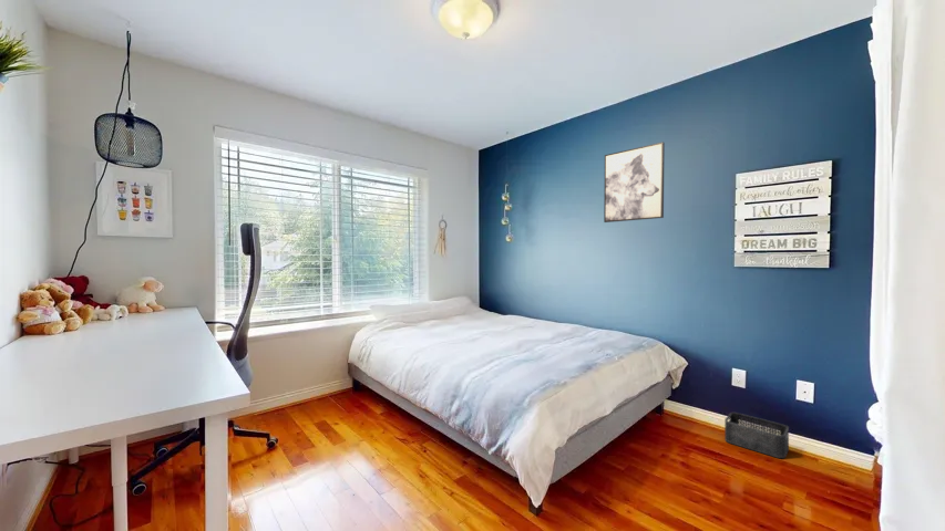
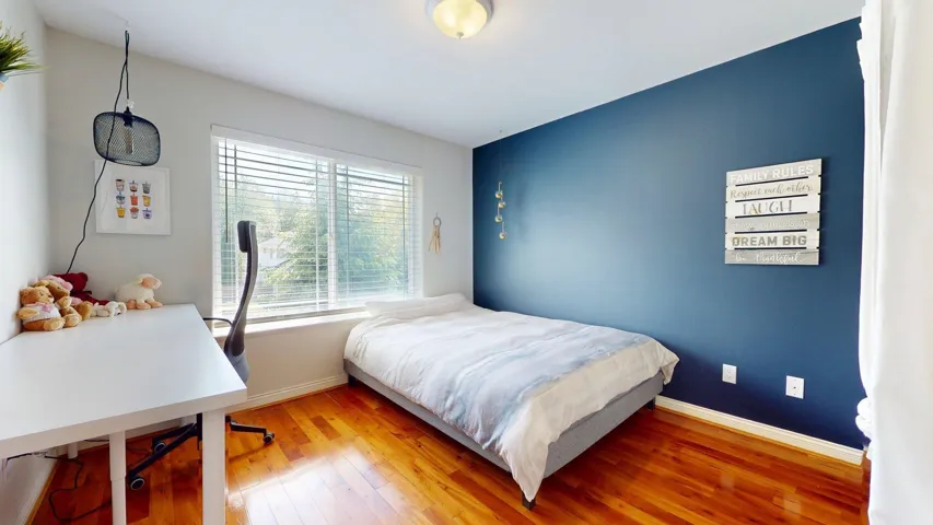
- wall art [603,140,666,223]
- storage bin [723,412,790,459]
